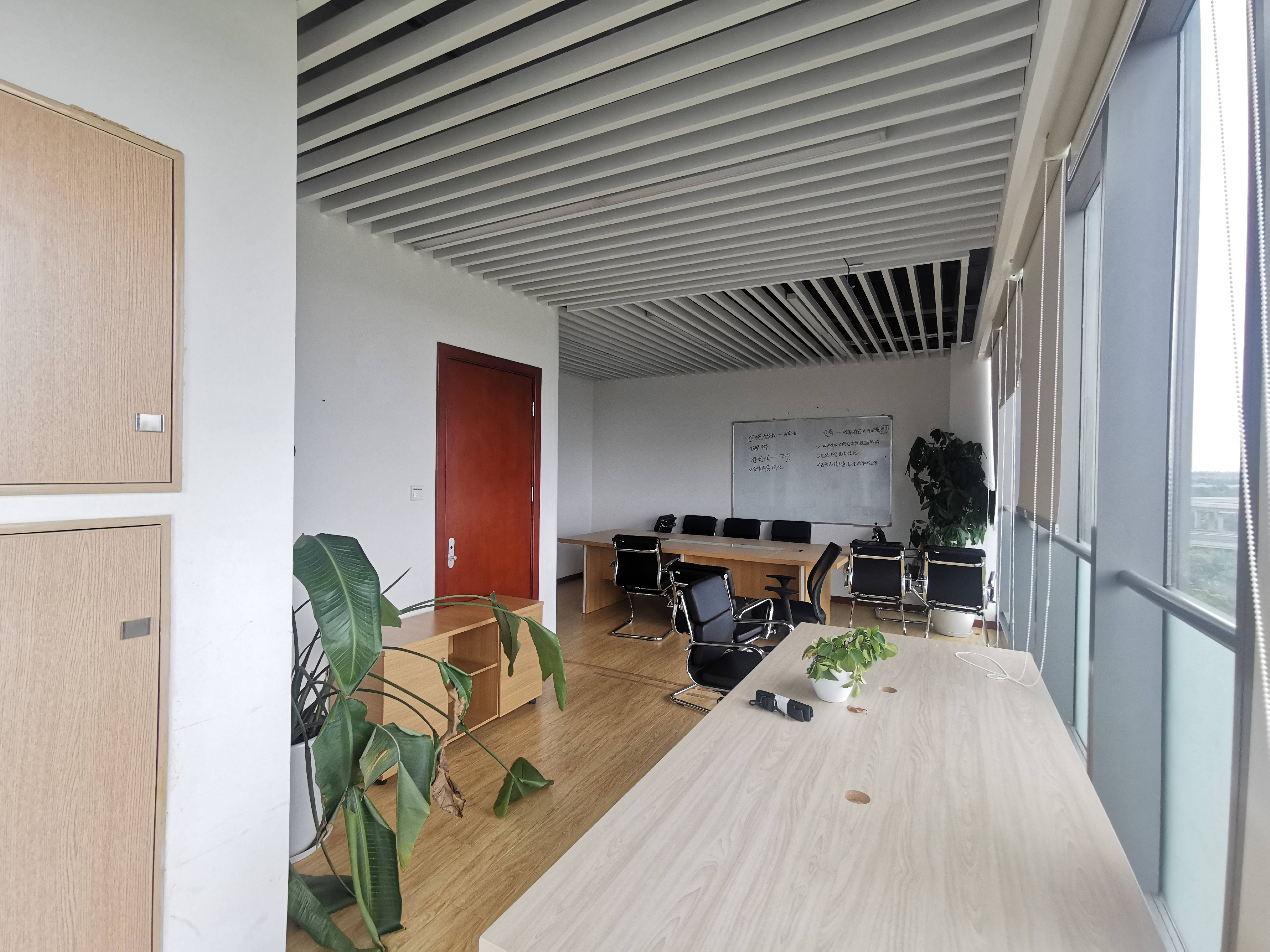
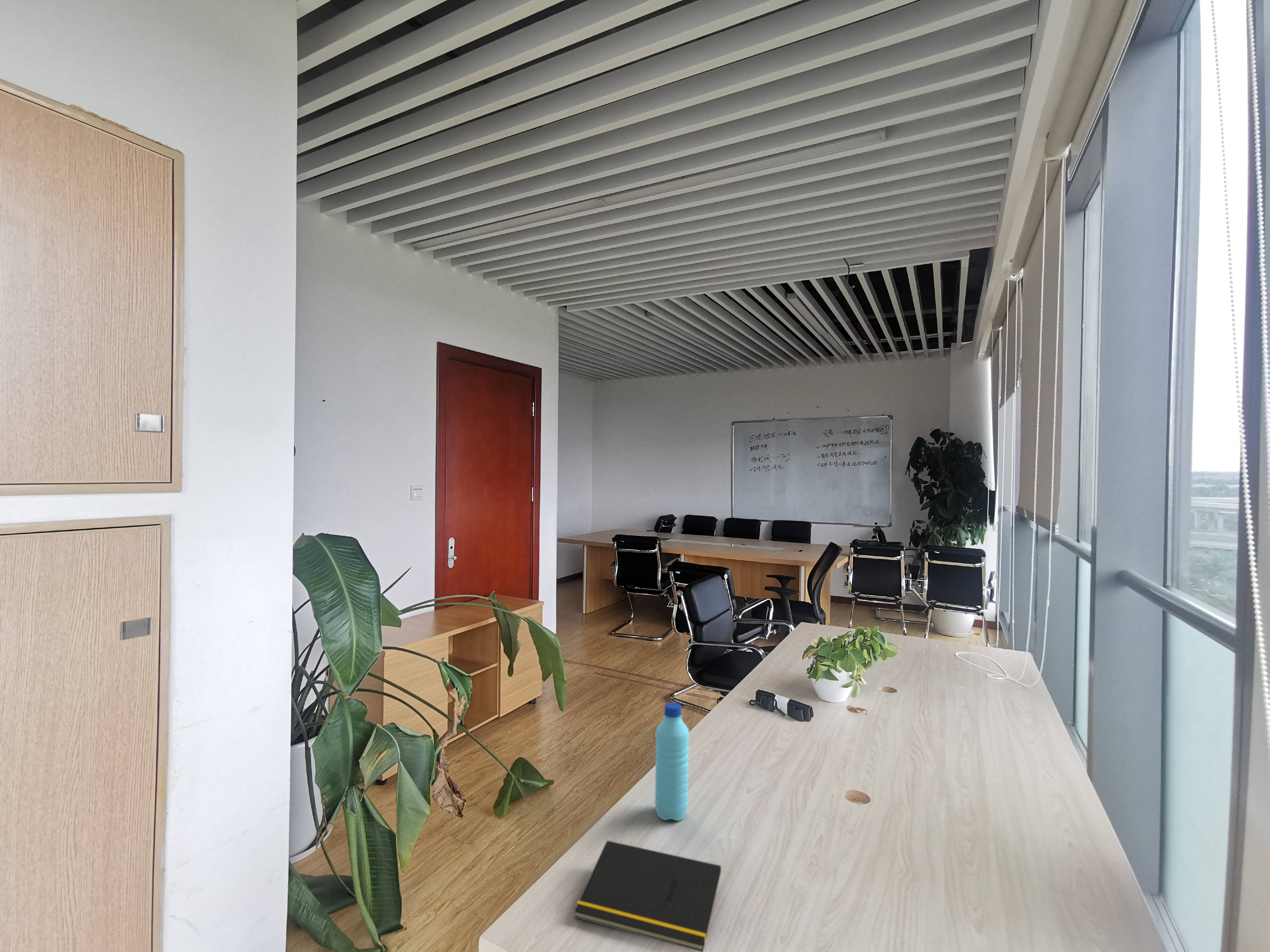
+ notepad [574,840,722,952]
+ water bottle [655,702,689,821]
